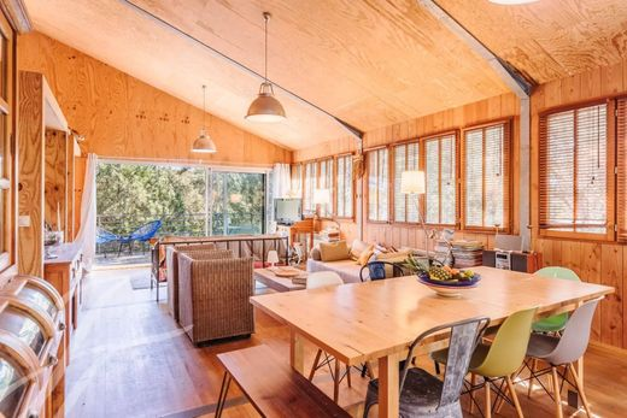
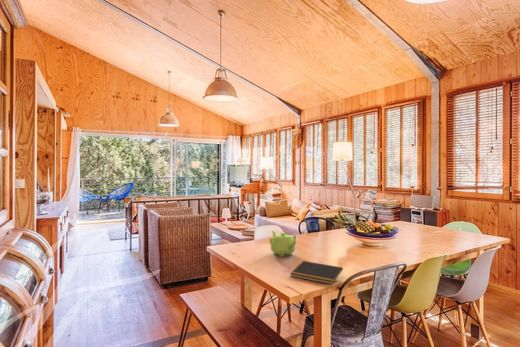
+ teapot [268,230,298,258]
+ notepad [289,260,344,286]
